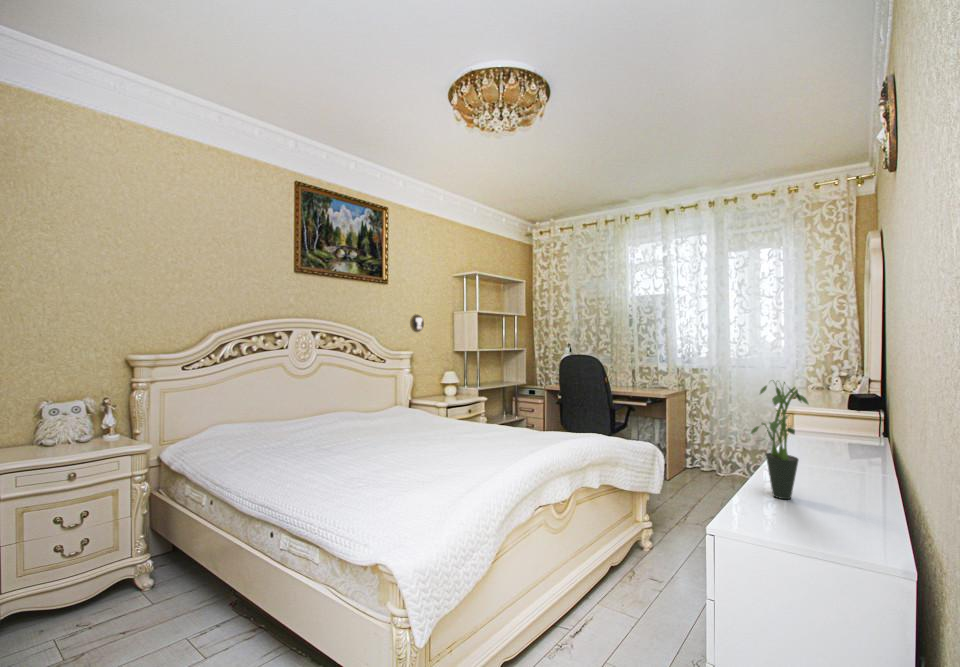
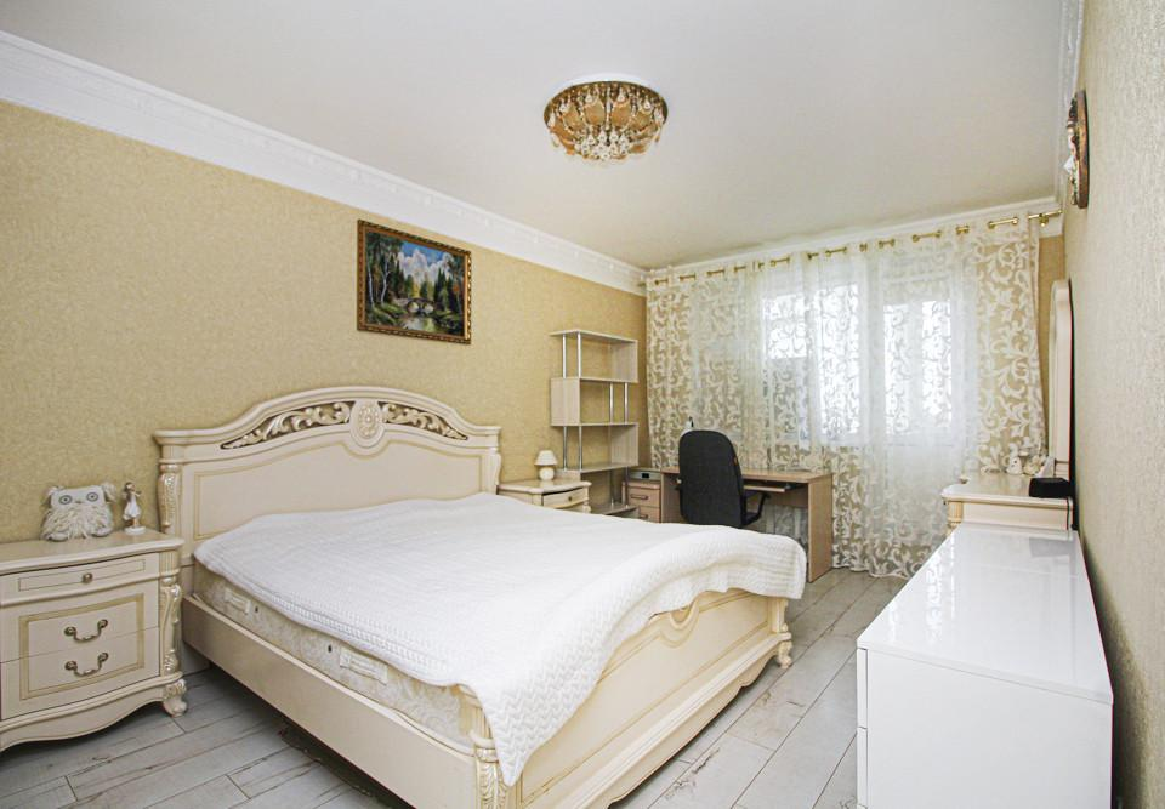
- potted plant [750,379,810,500]
- robot vacuum [403,305,430,341]
